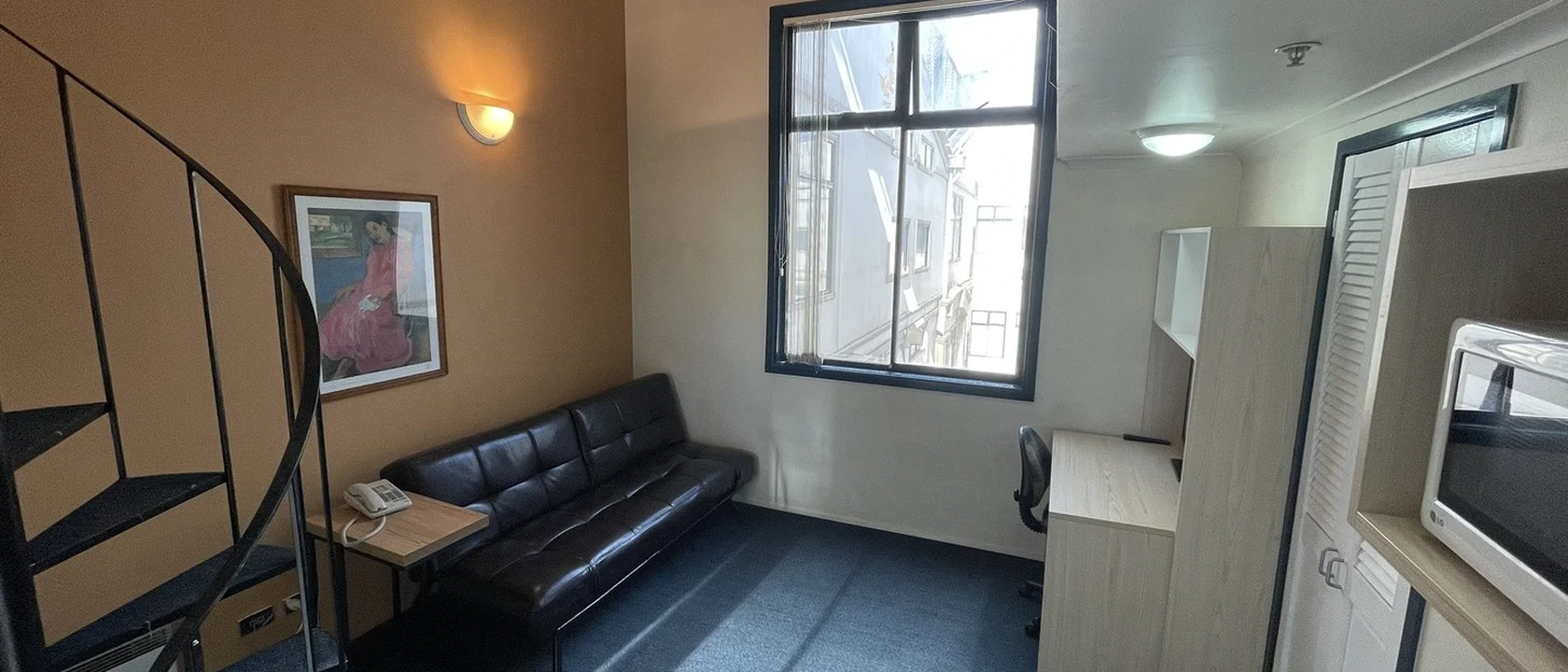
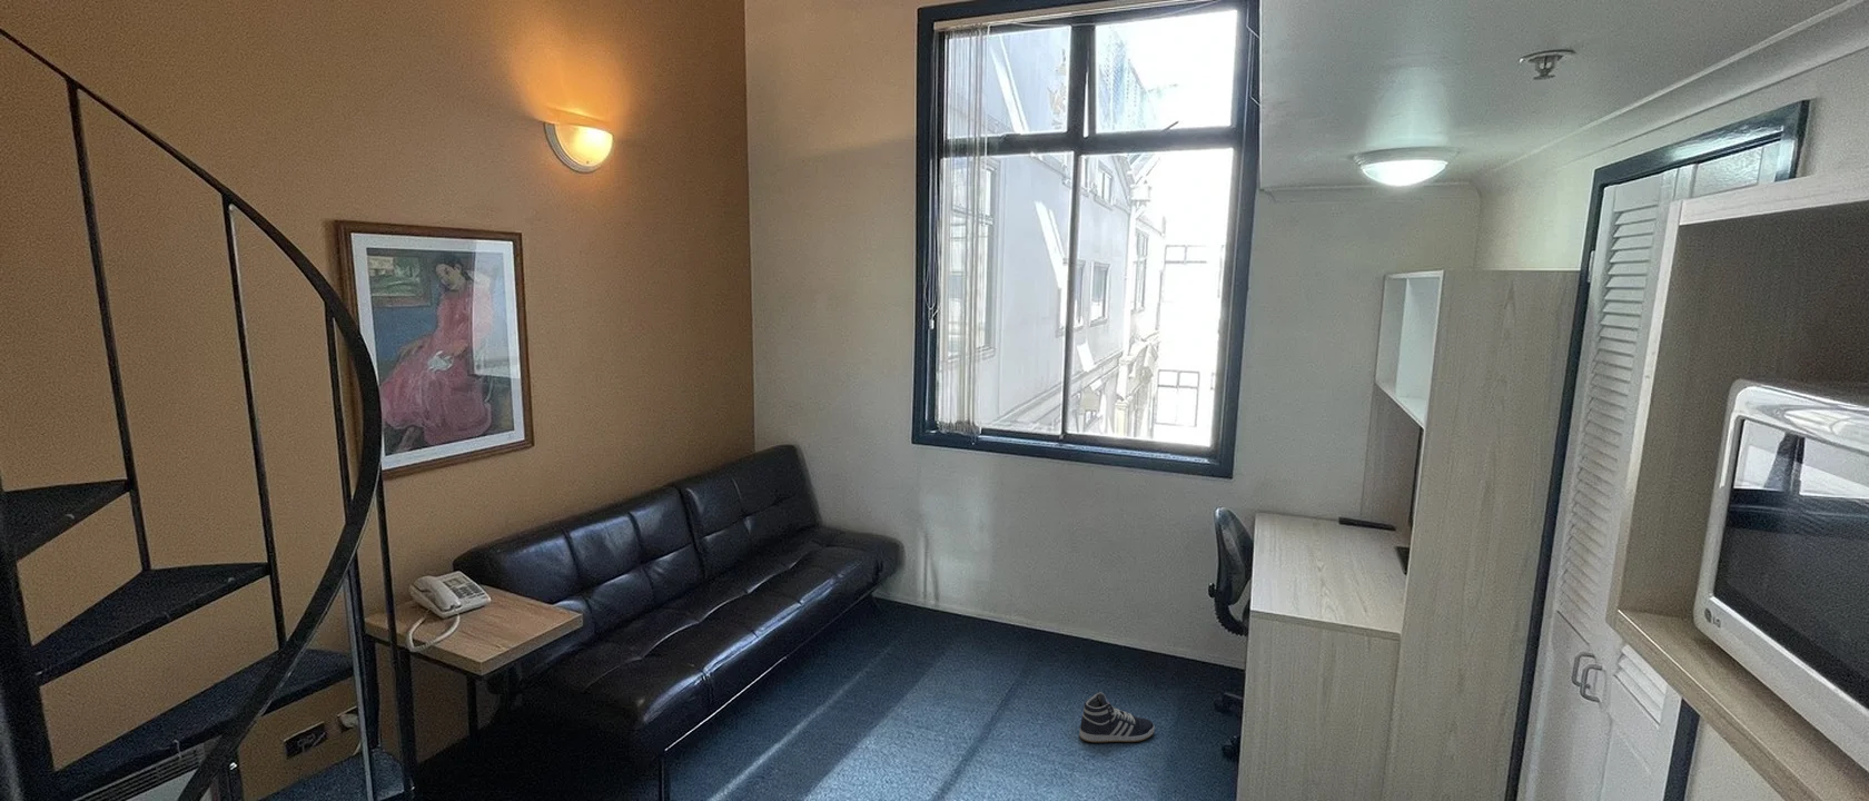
+ sneaker [1078,691,1156,744]
